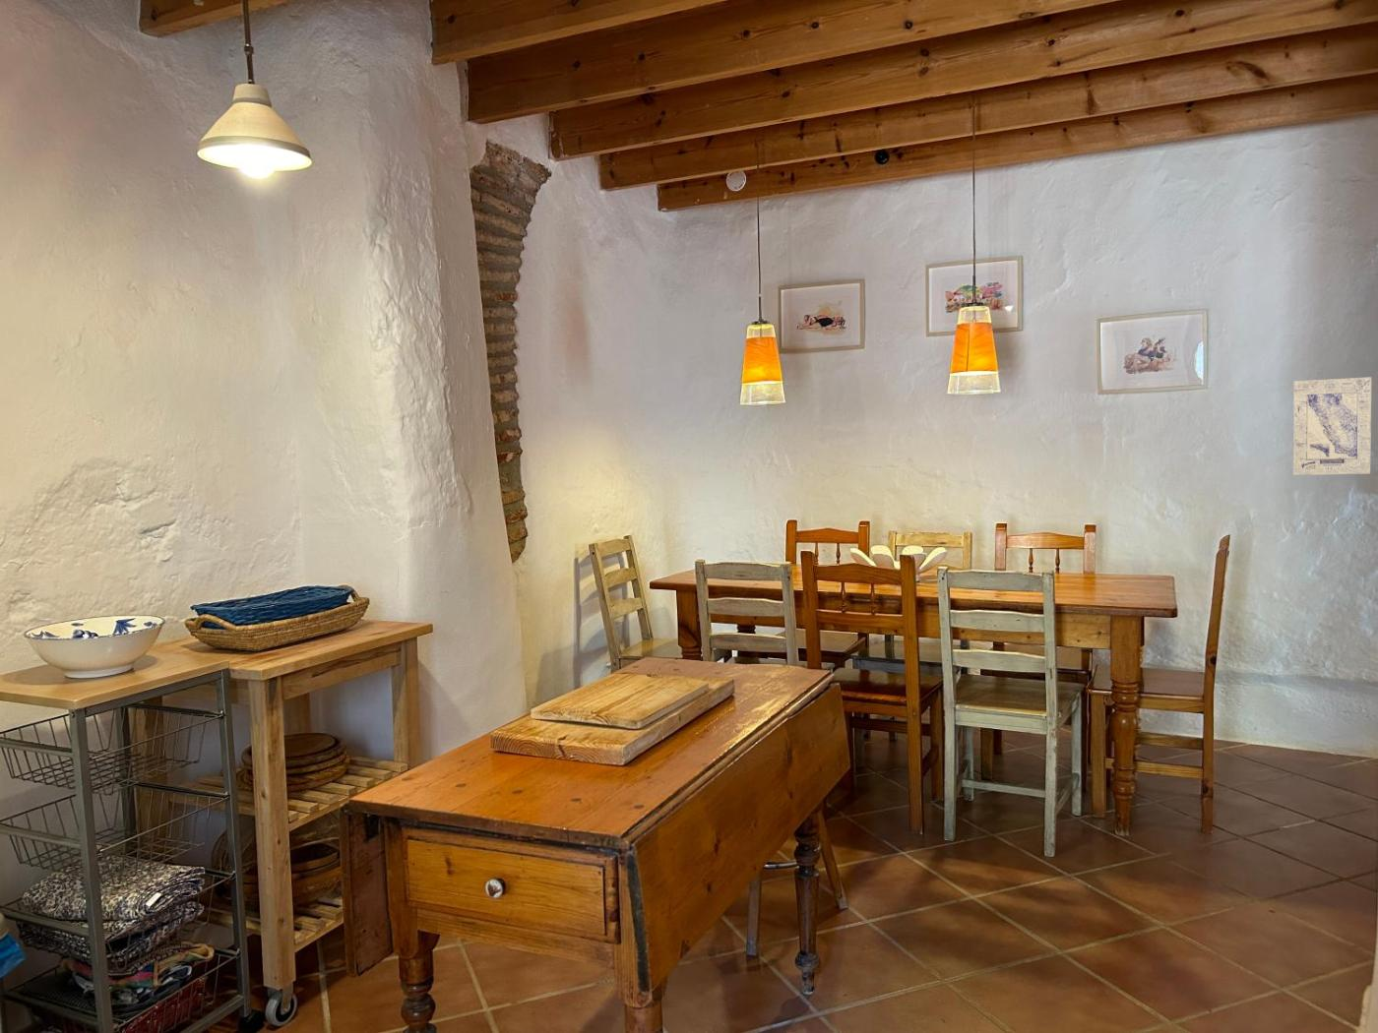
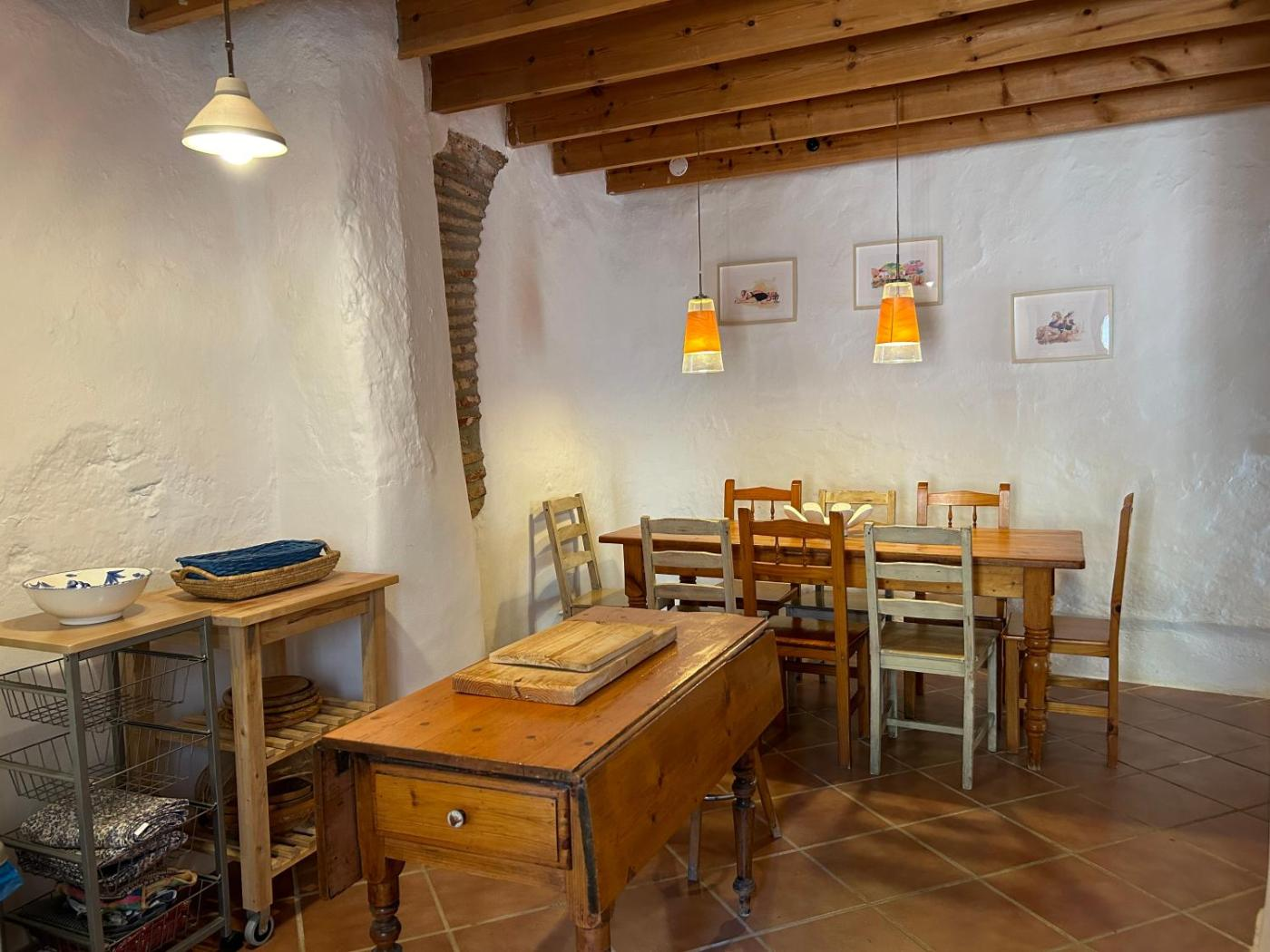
- wall art [1292,377,1373,476]
